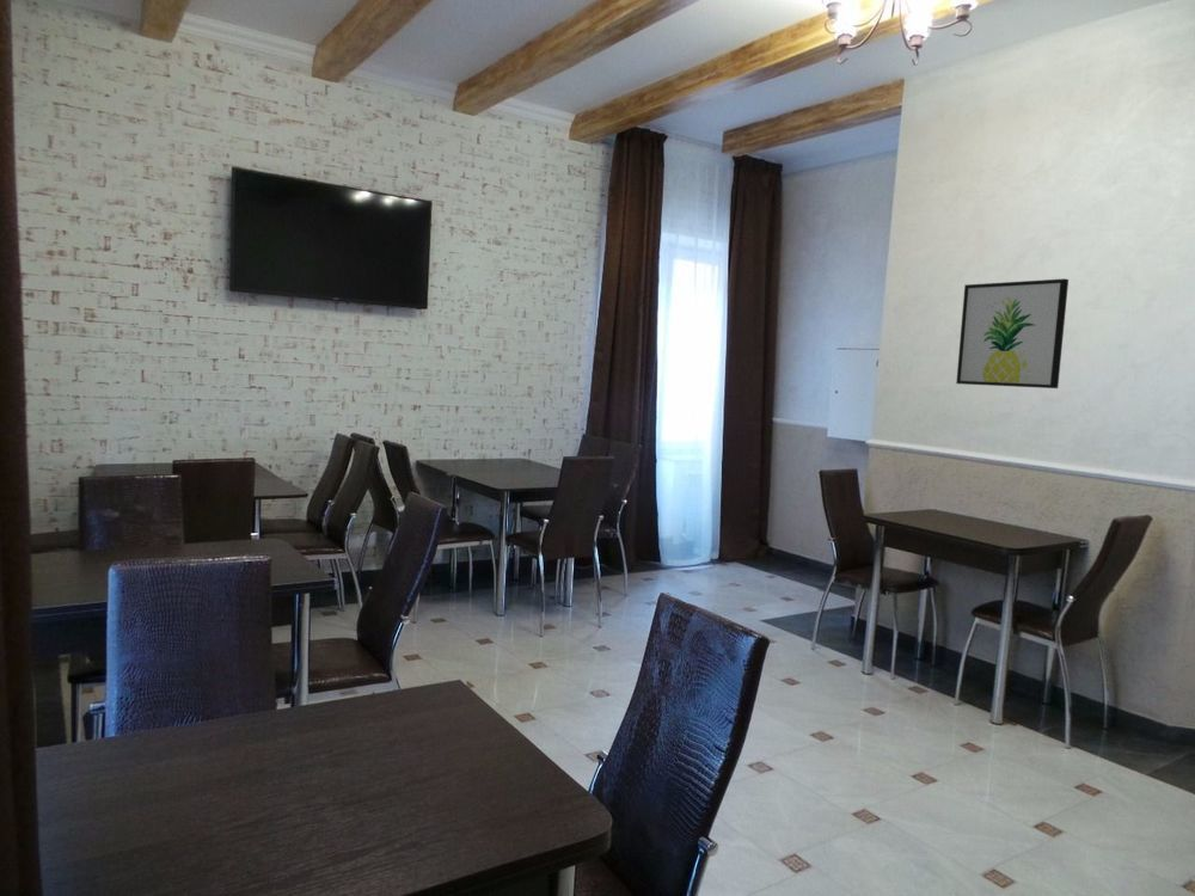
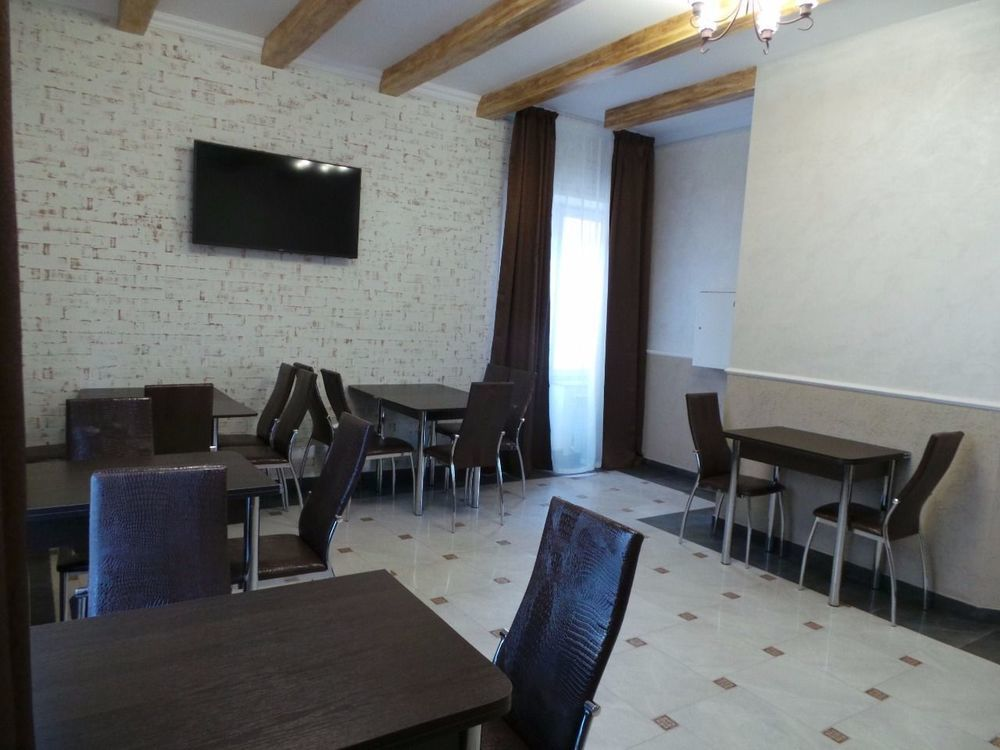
- wall art [955,277,1070,389]
